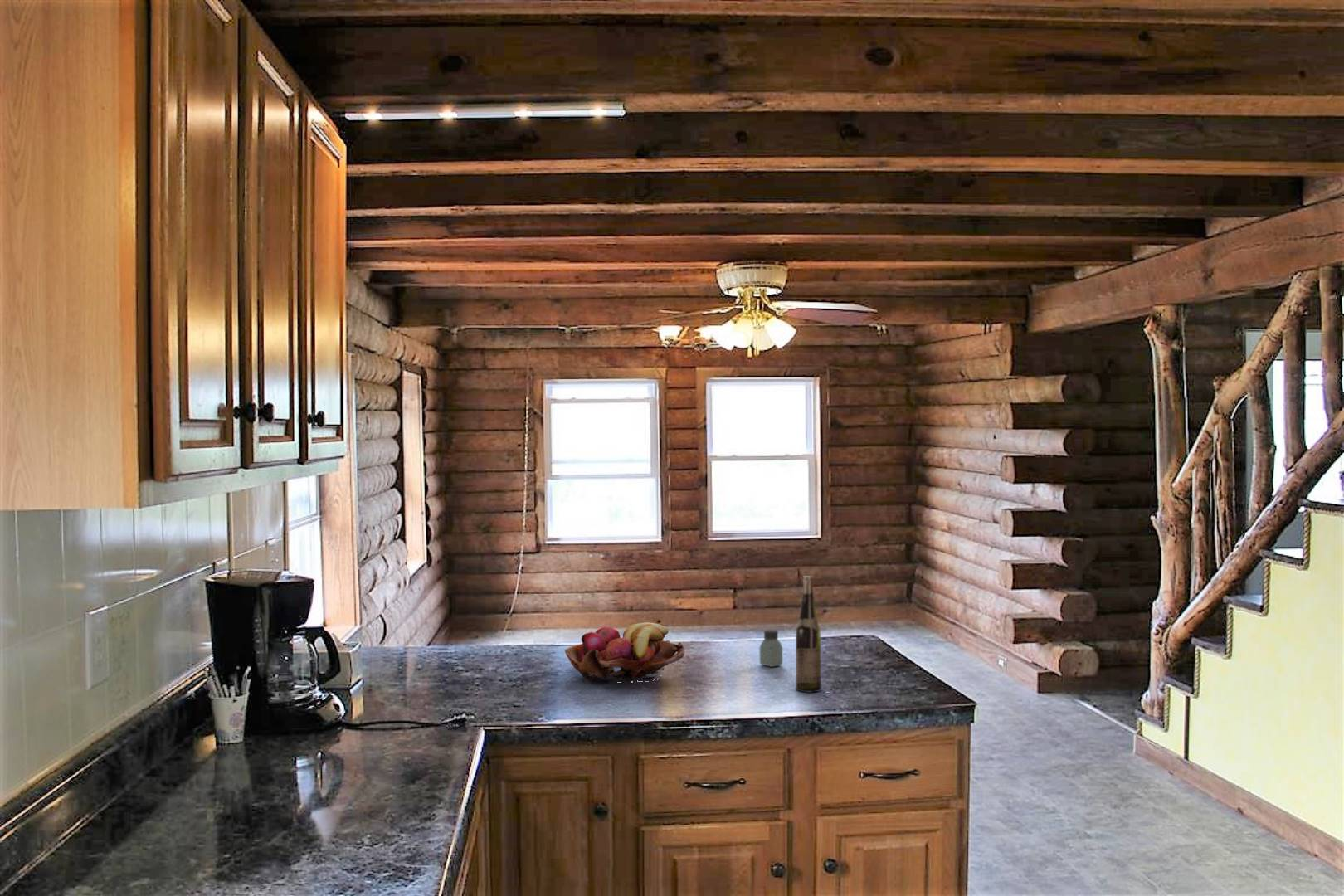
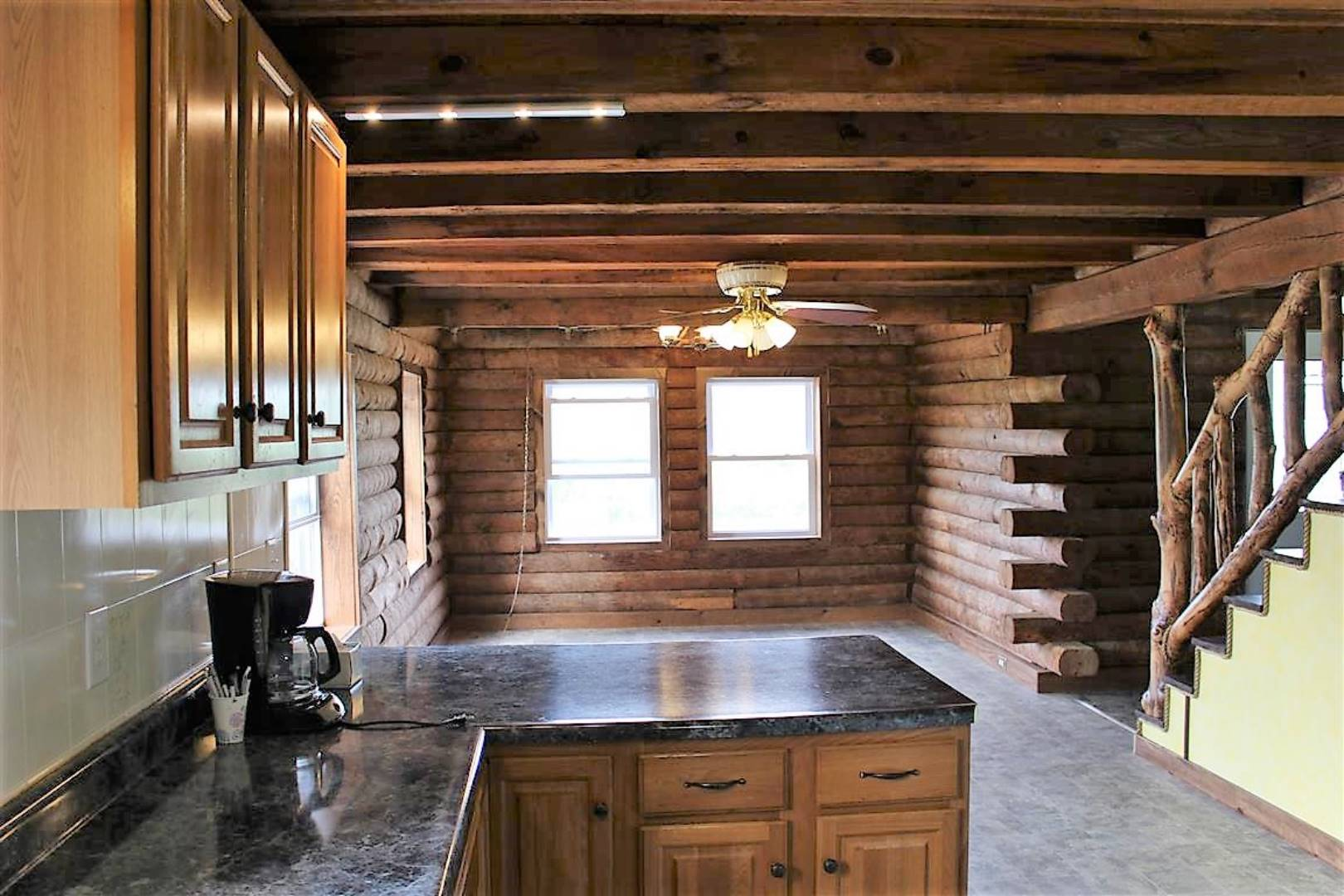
- wine bottle [795,575,822,693]
- fruit basket [564,621,685,683]
- saltshaker [759,629,783,668]
